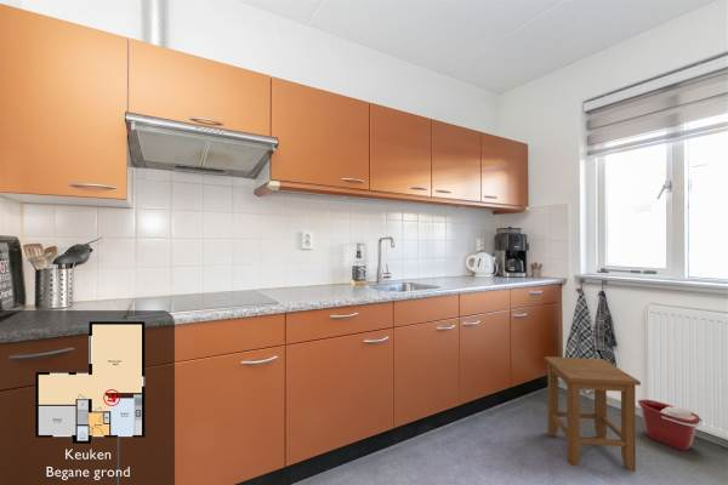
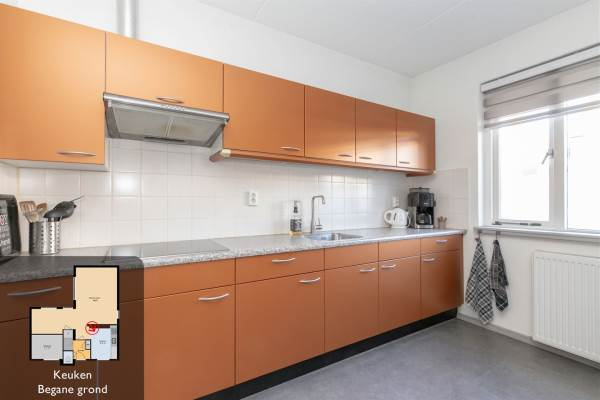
- stool [542,355,642,472]
- bucket [637,399,704,451]
